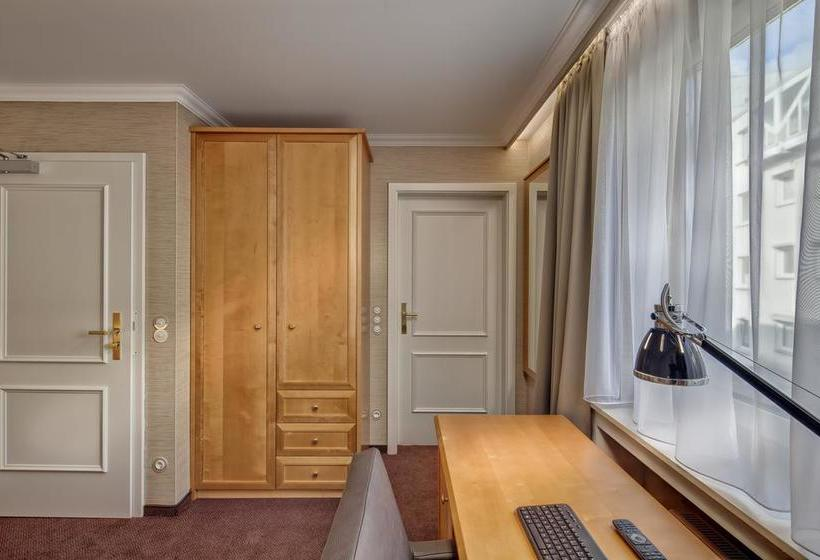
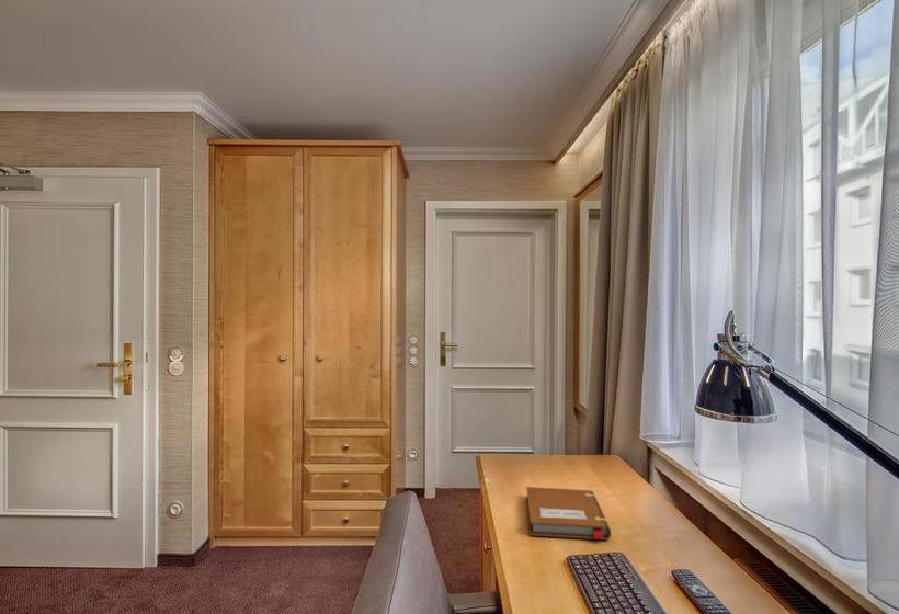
+ notebook [525,486,612,541]
